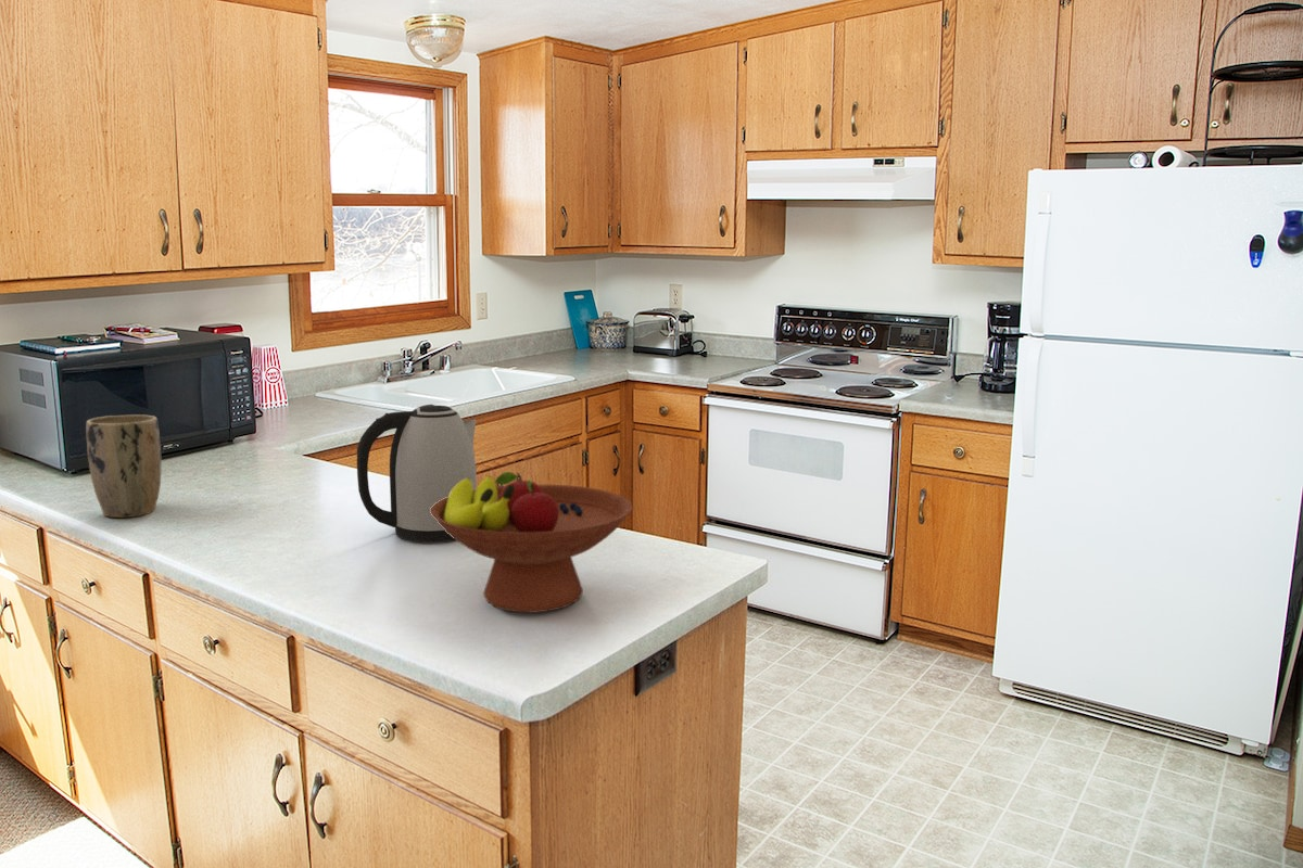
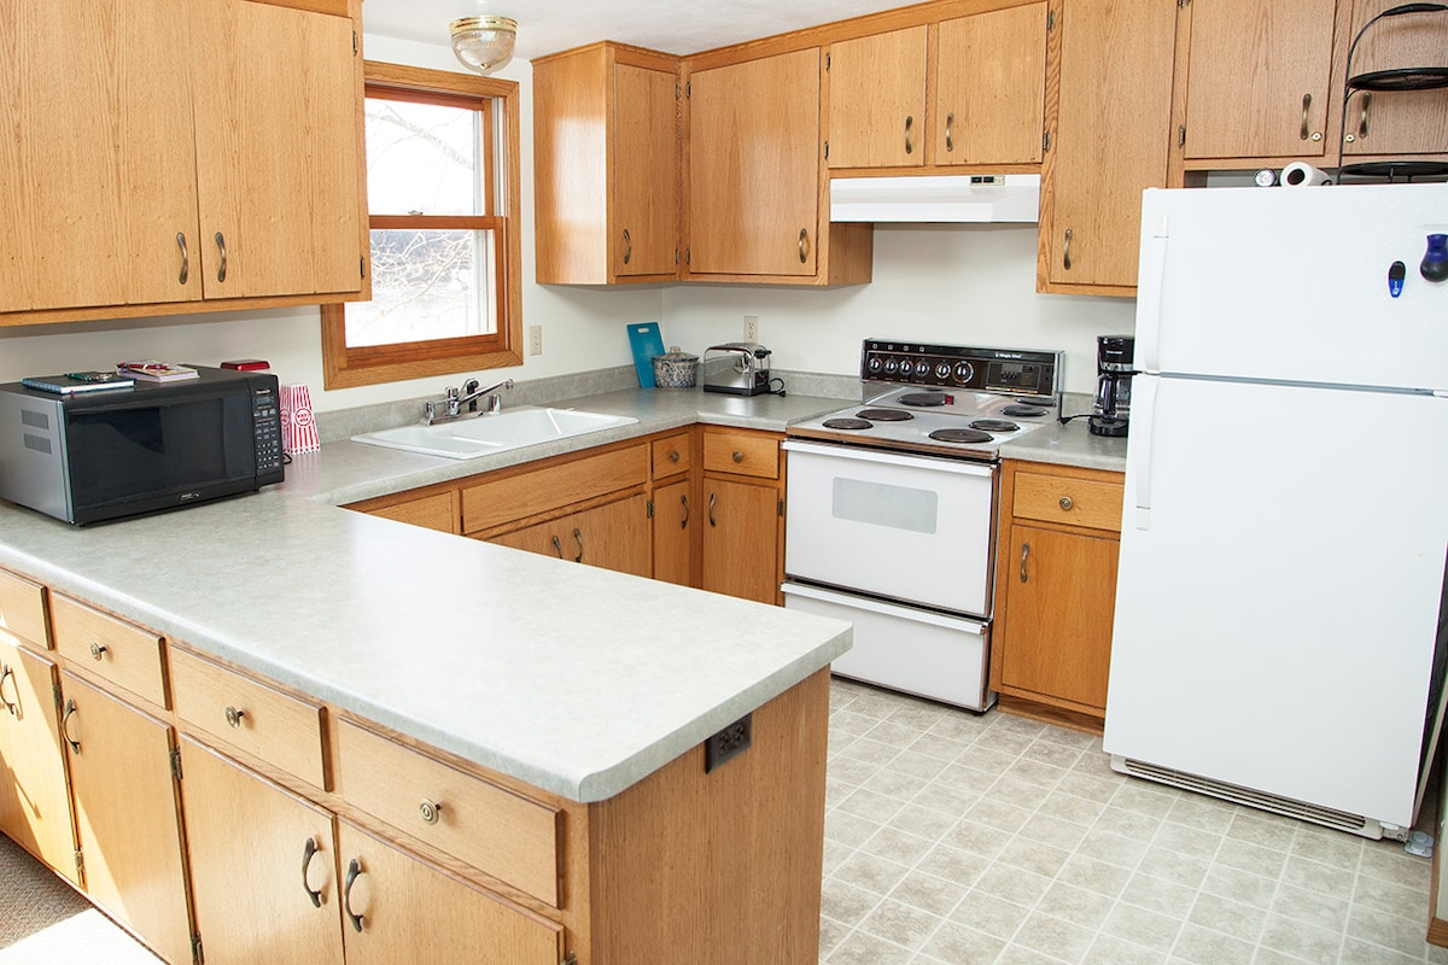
- plant pot [85,413,163,519]
- fruit bowl [430,471,634,614]
- kettle [356,404,478,542]
